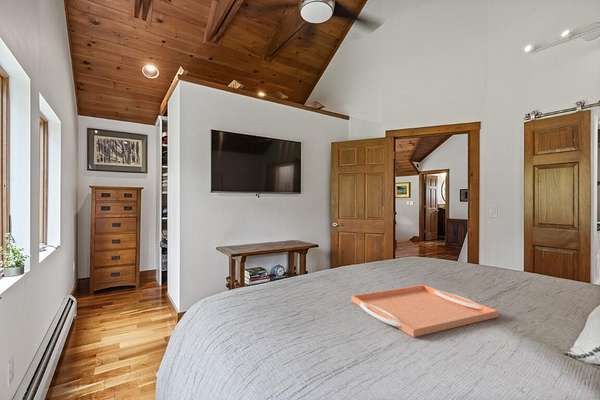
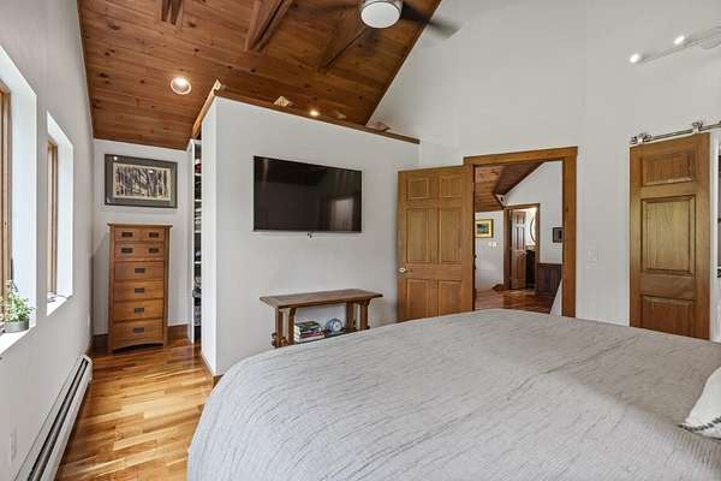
- serving tray [350,284,499,338]
